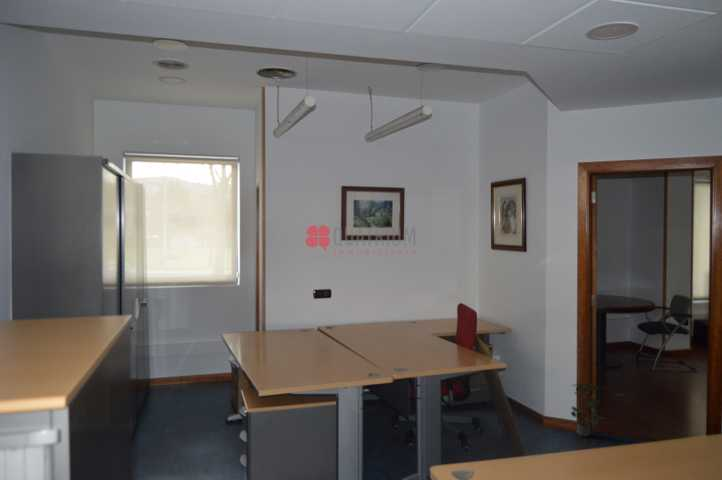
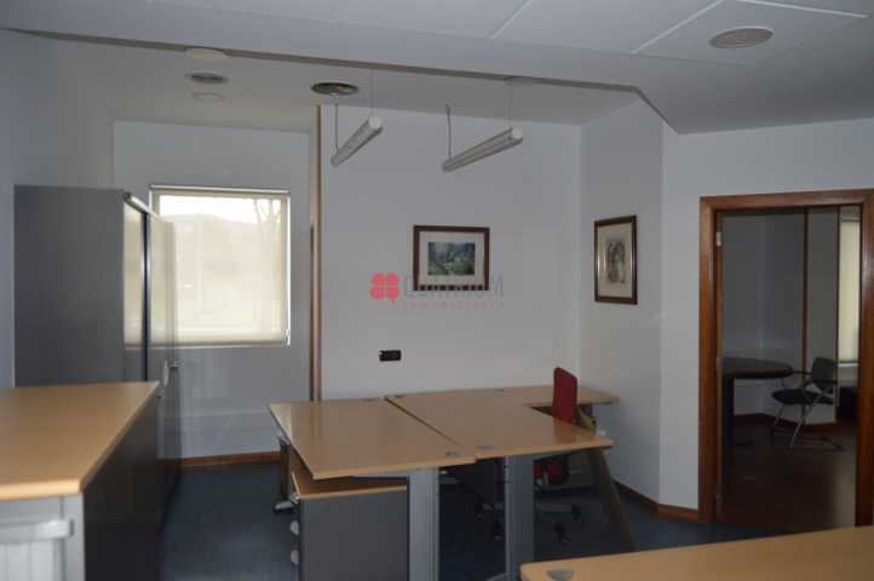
- potted plant [570,381,607,438]
